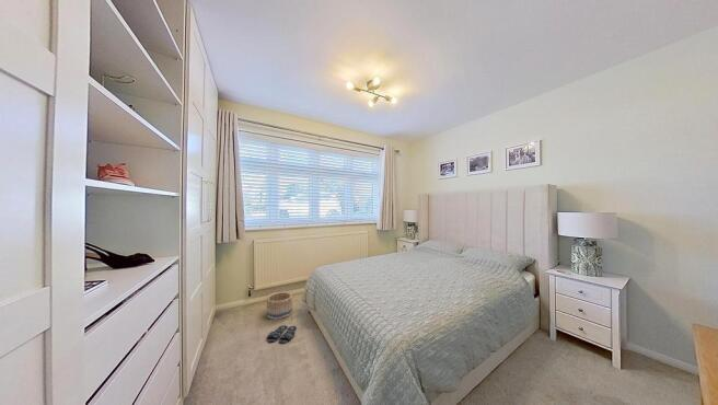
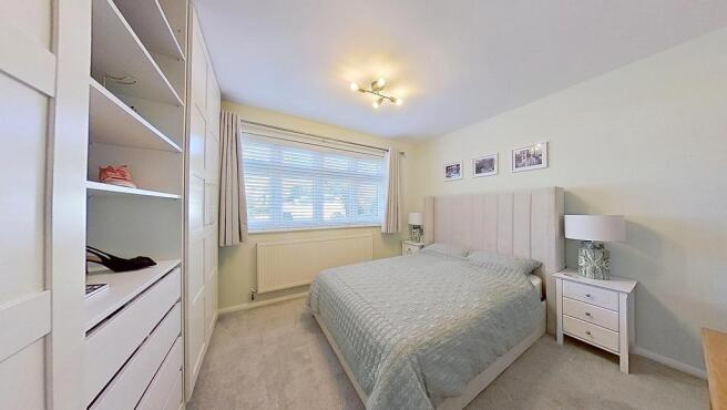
- basket [265,290,293,321]
- slippers [266,324,298,345]
